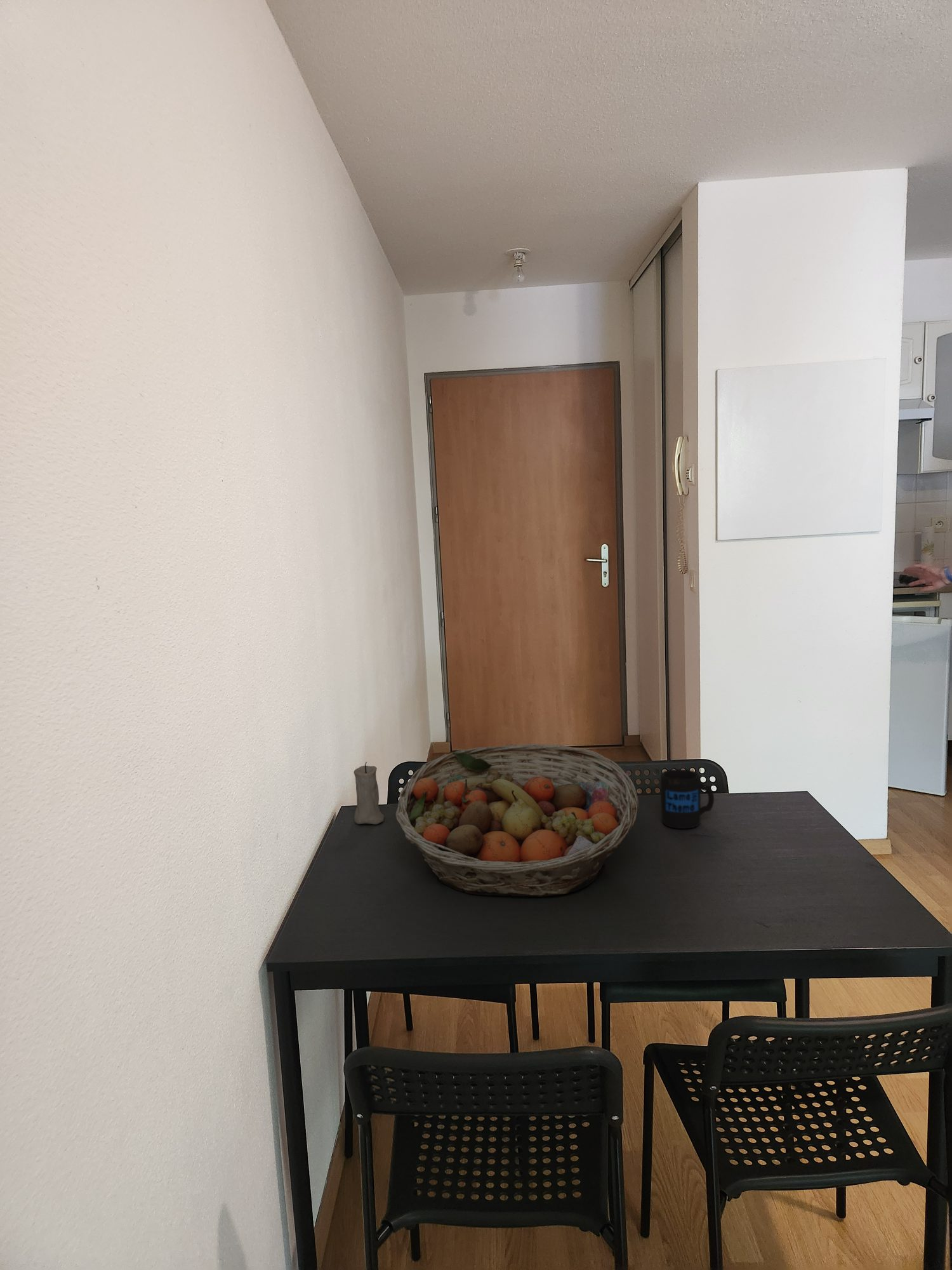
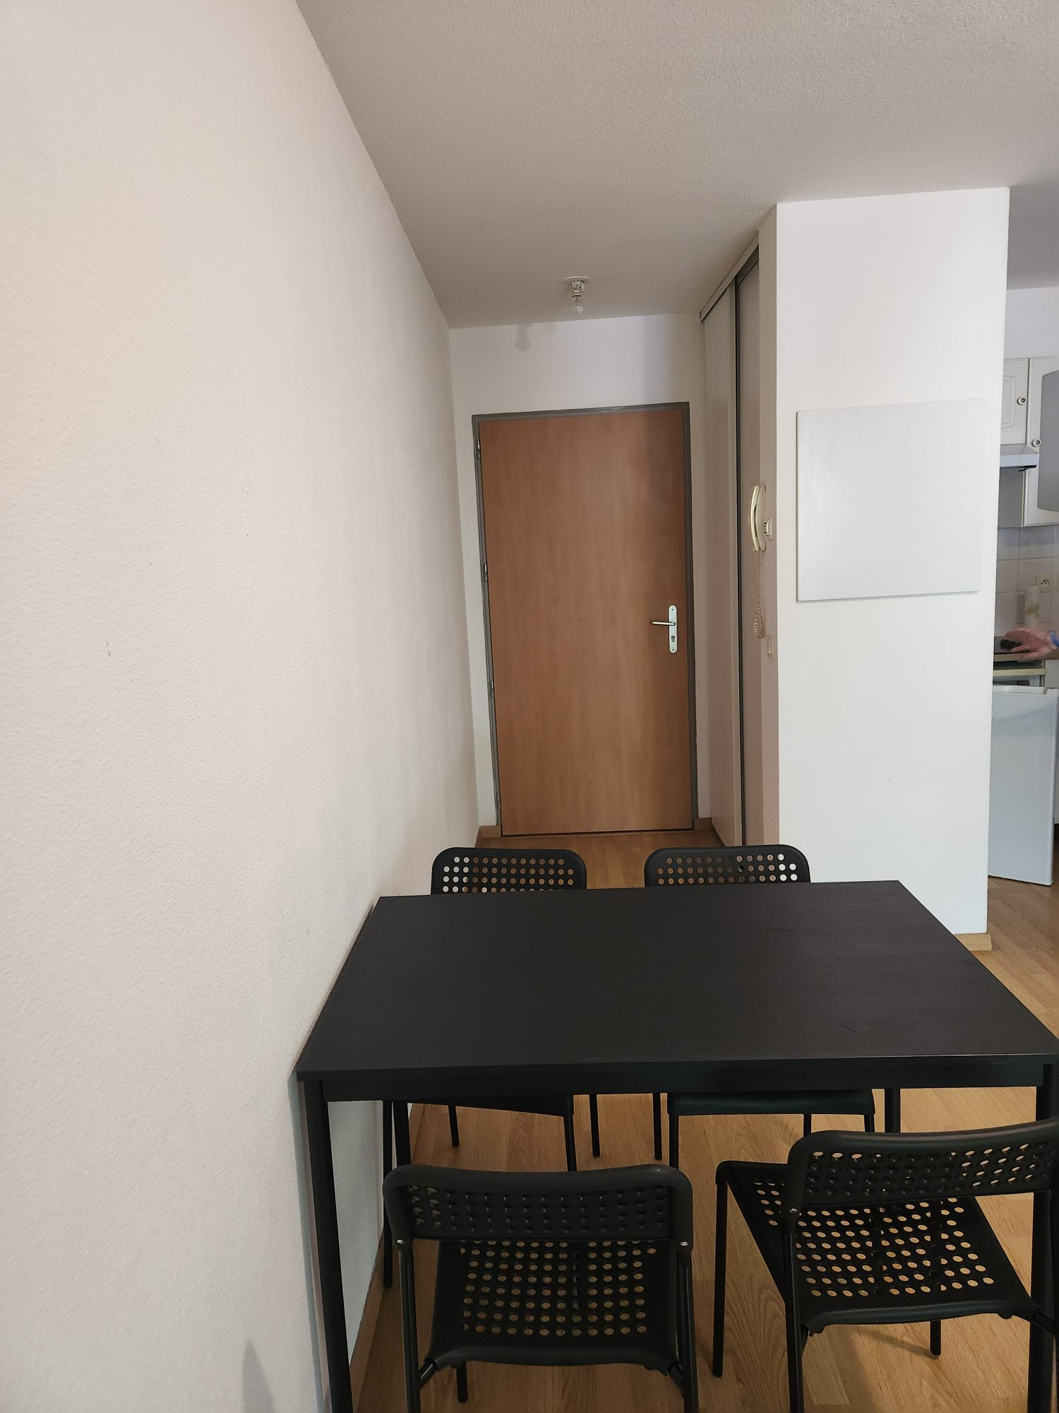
- fruit basket [395,744,639,897]
- mug [660,768,715,829]
- candle [354,761,385,825]
